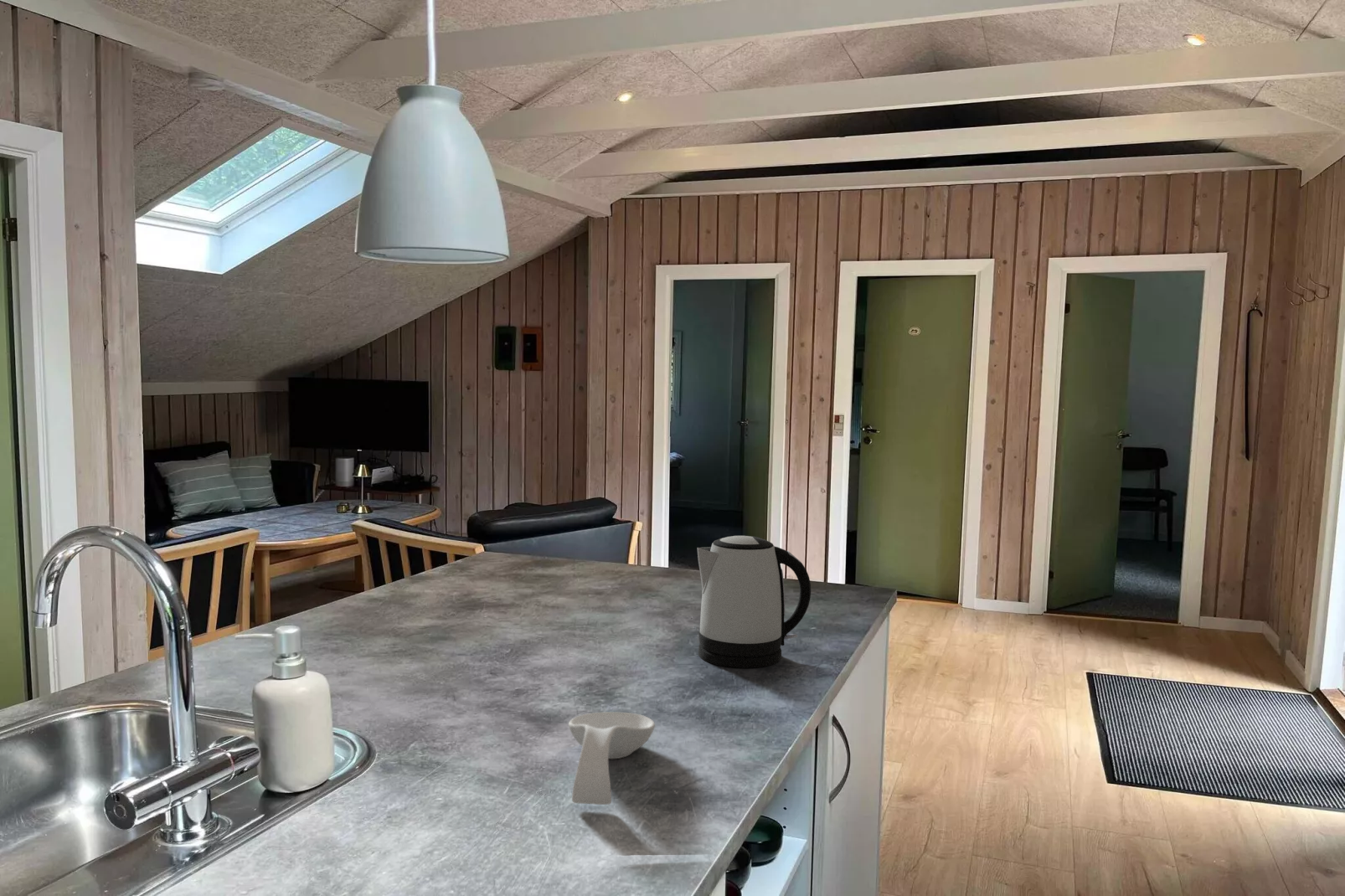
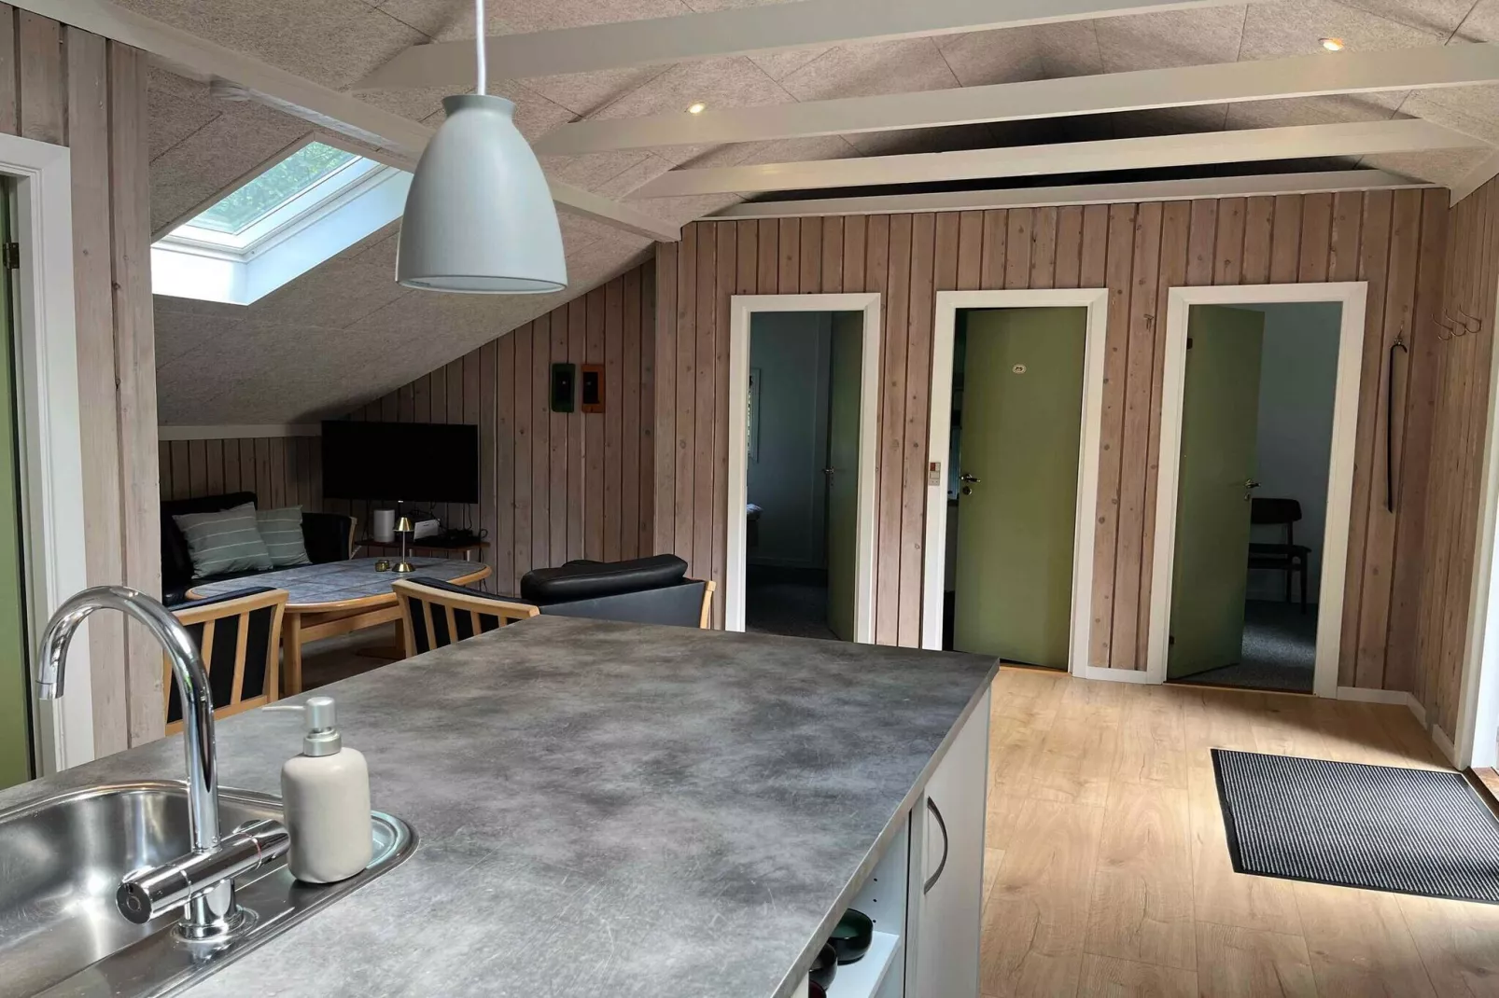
- spoon rest [568,711,656,806]
- kettle [697,535,812,669]
